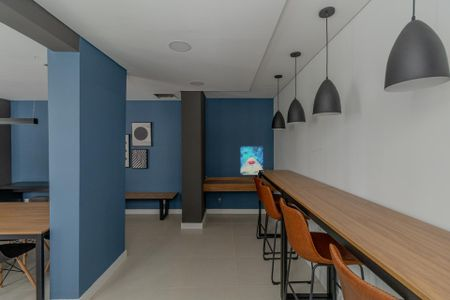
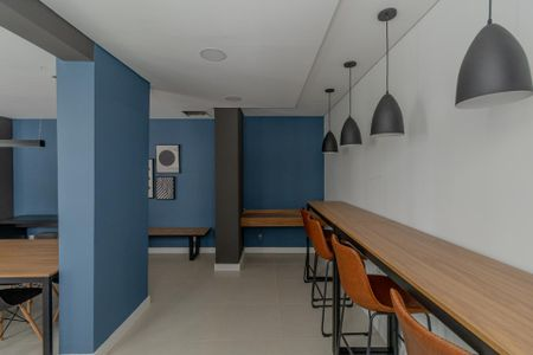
- wall art [239,145,264,176]
